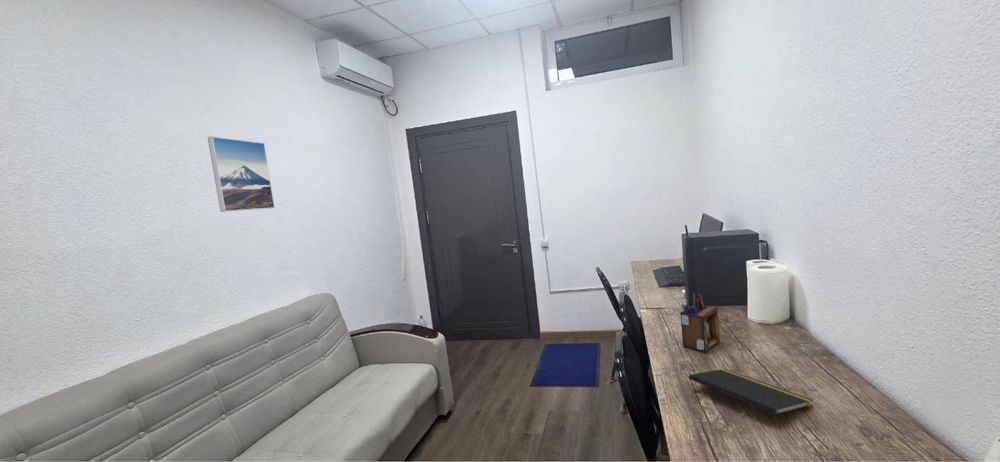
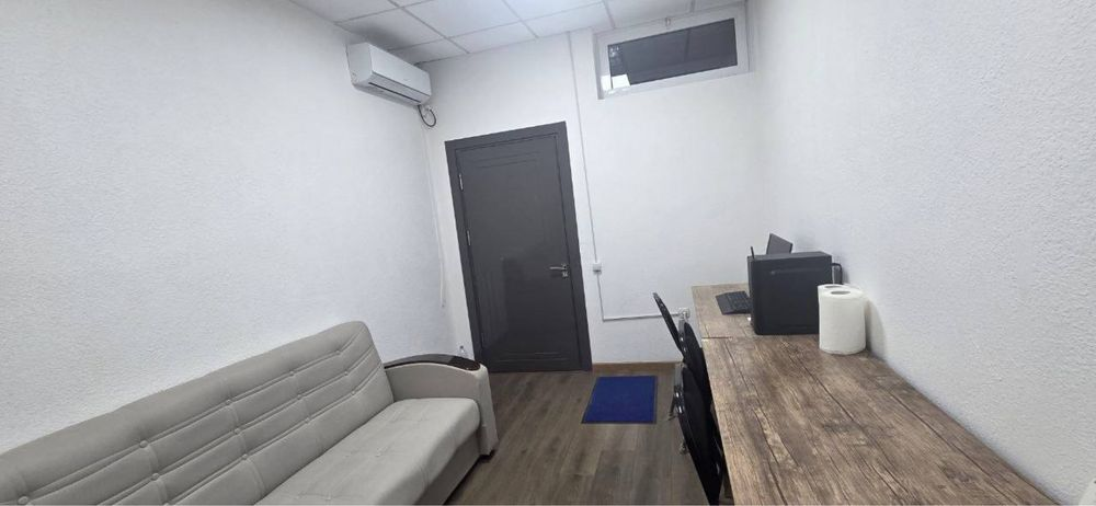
- notepad [688,368,814,430]
- desk organizer [679,292,721,353]
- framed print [207,135,276,213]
